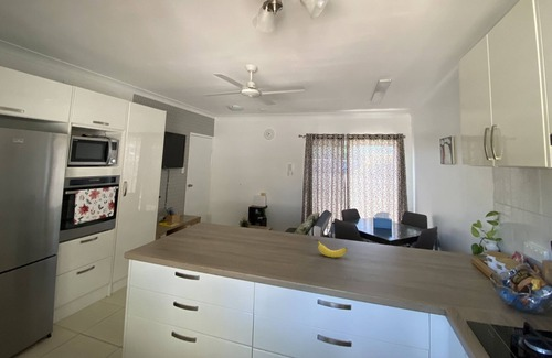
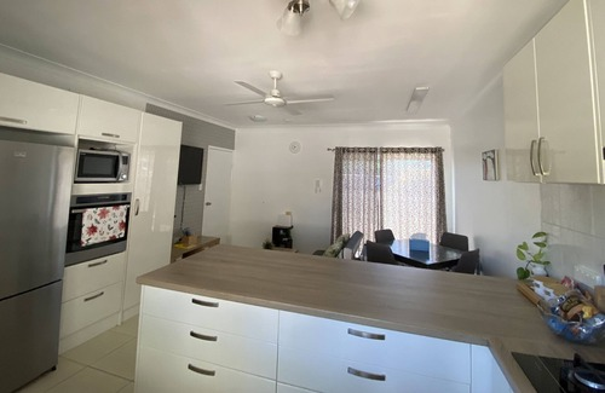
- banana [314,238,348,258]
